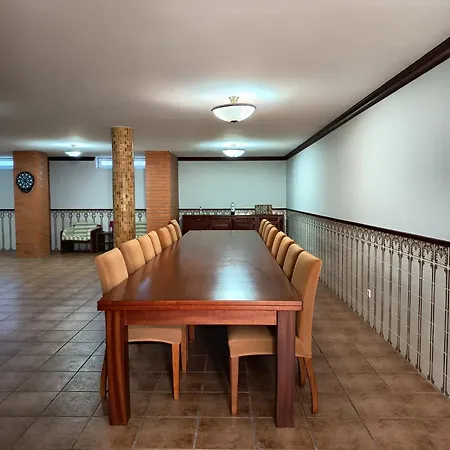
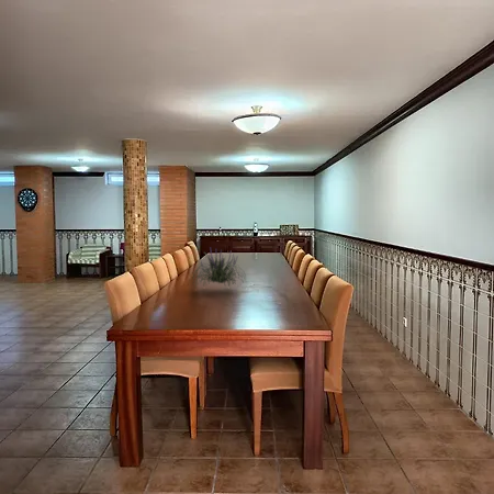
+ plant [187,246,247,288]
